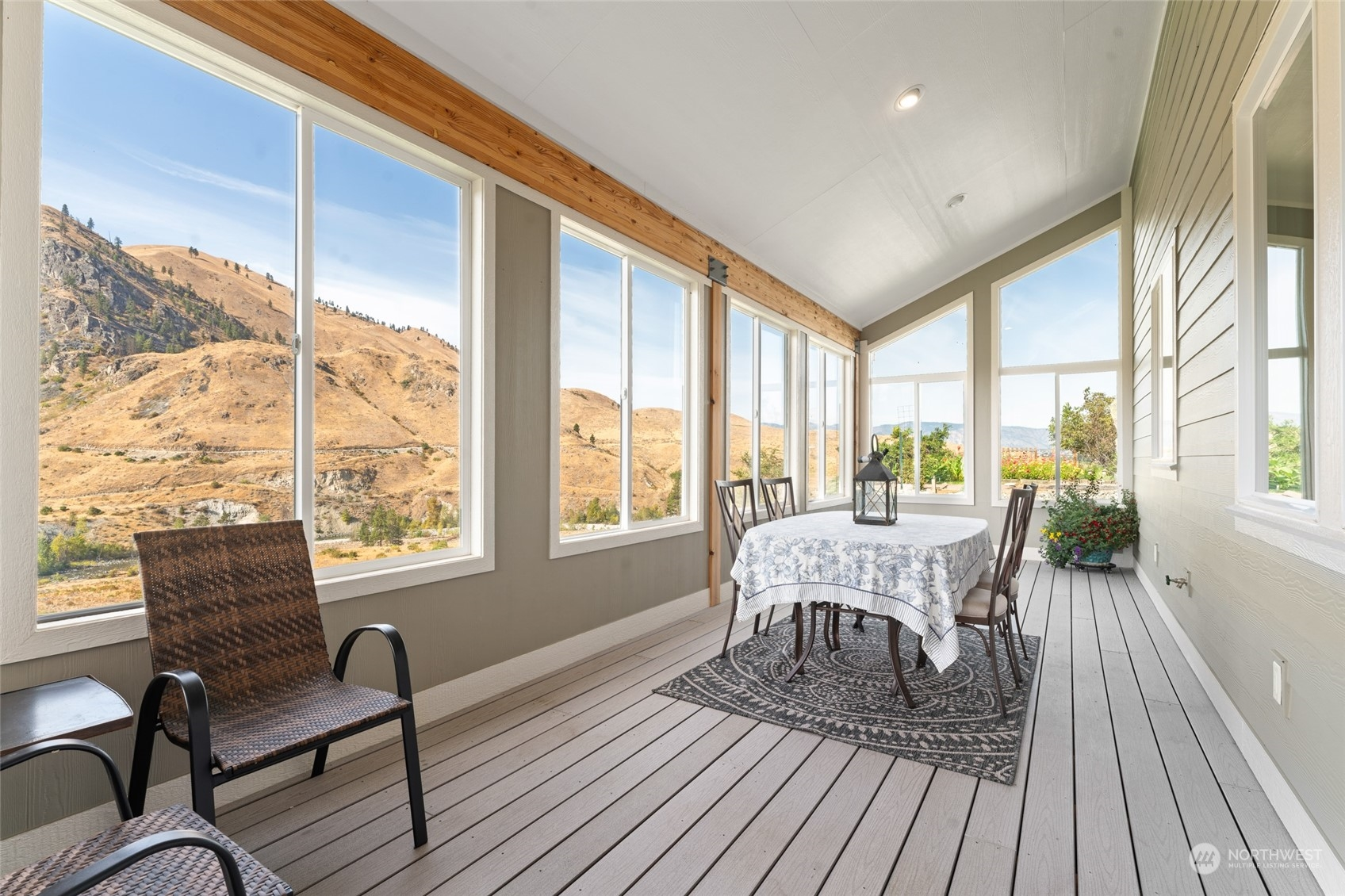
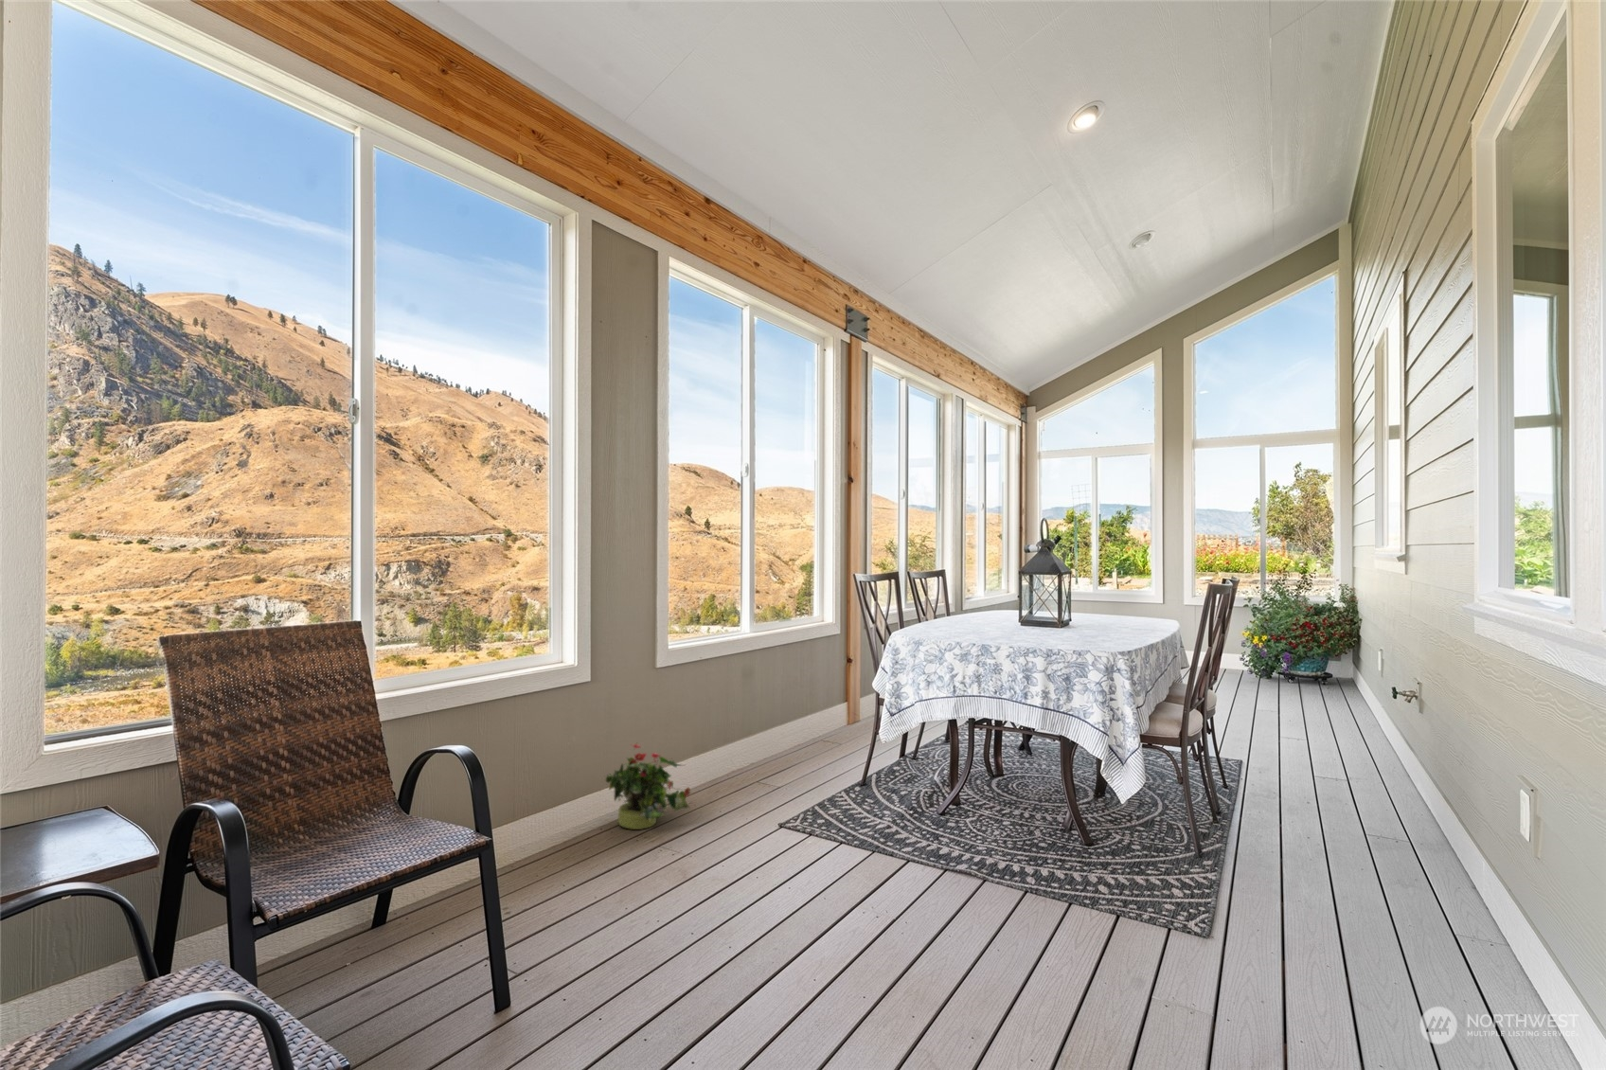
+ potted plant [605,742,693,830]
